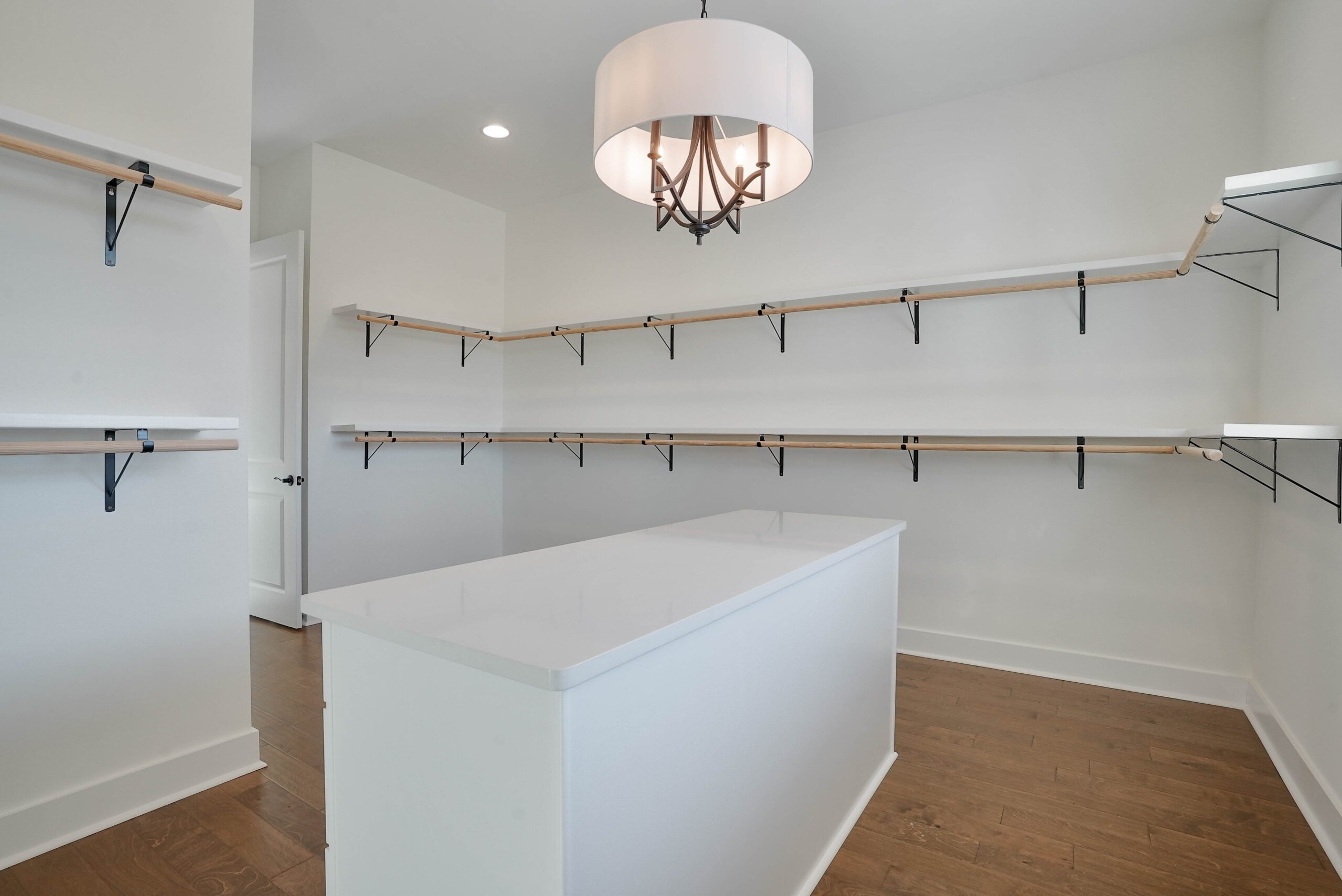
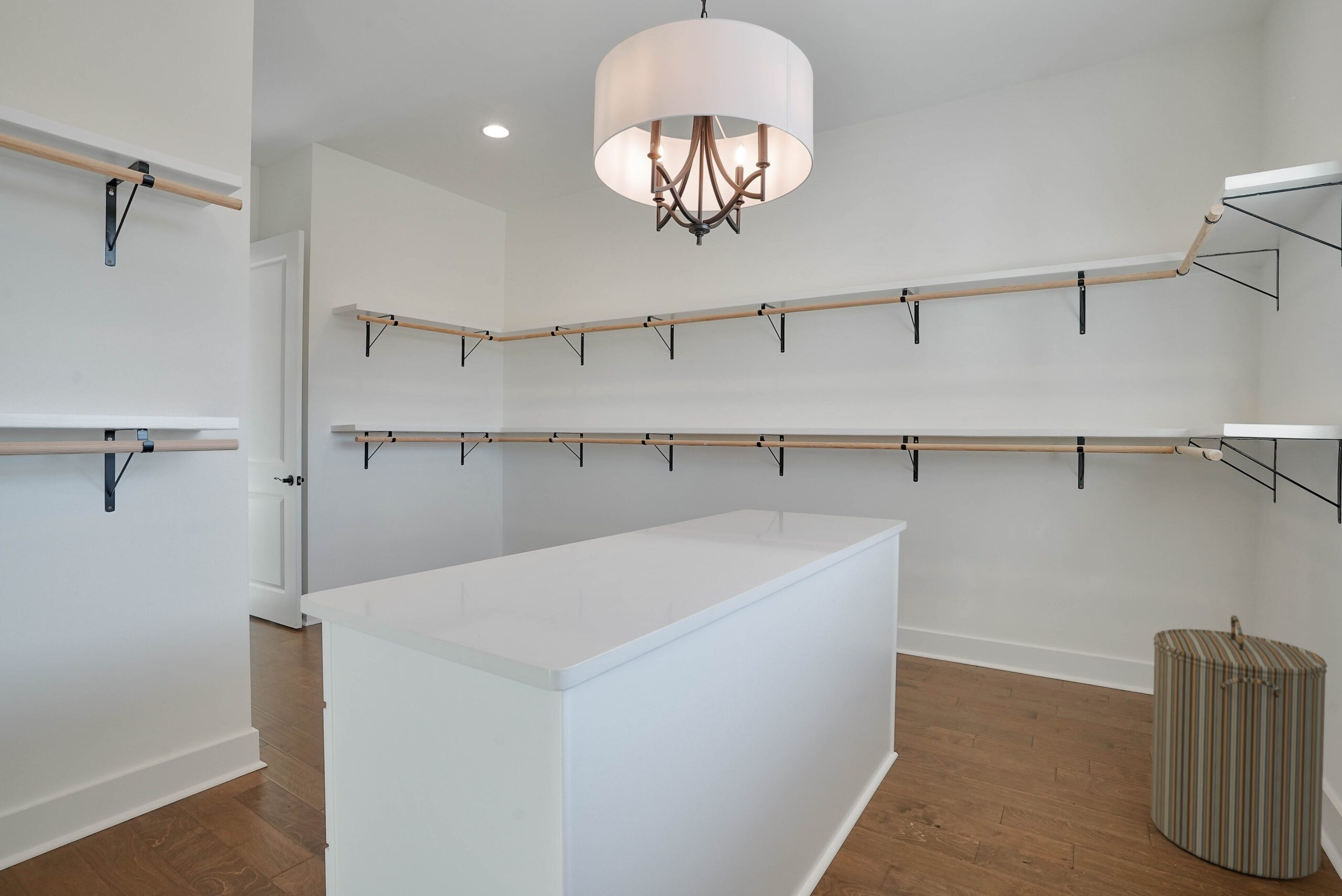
+ laundry hamper [1150,614,1328,880]
